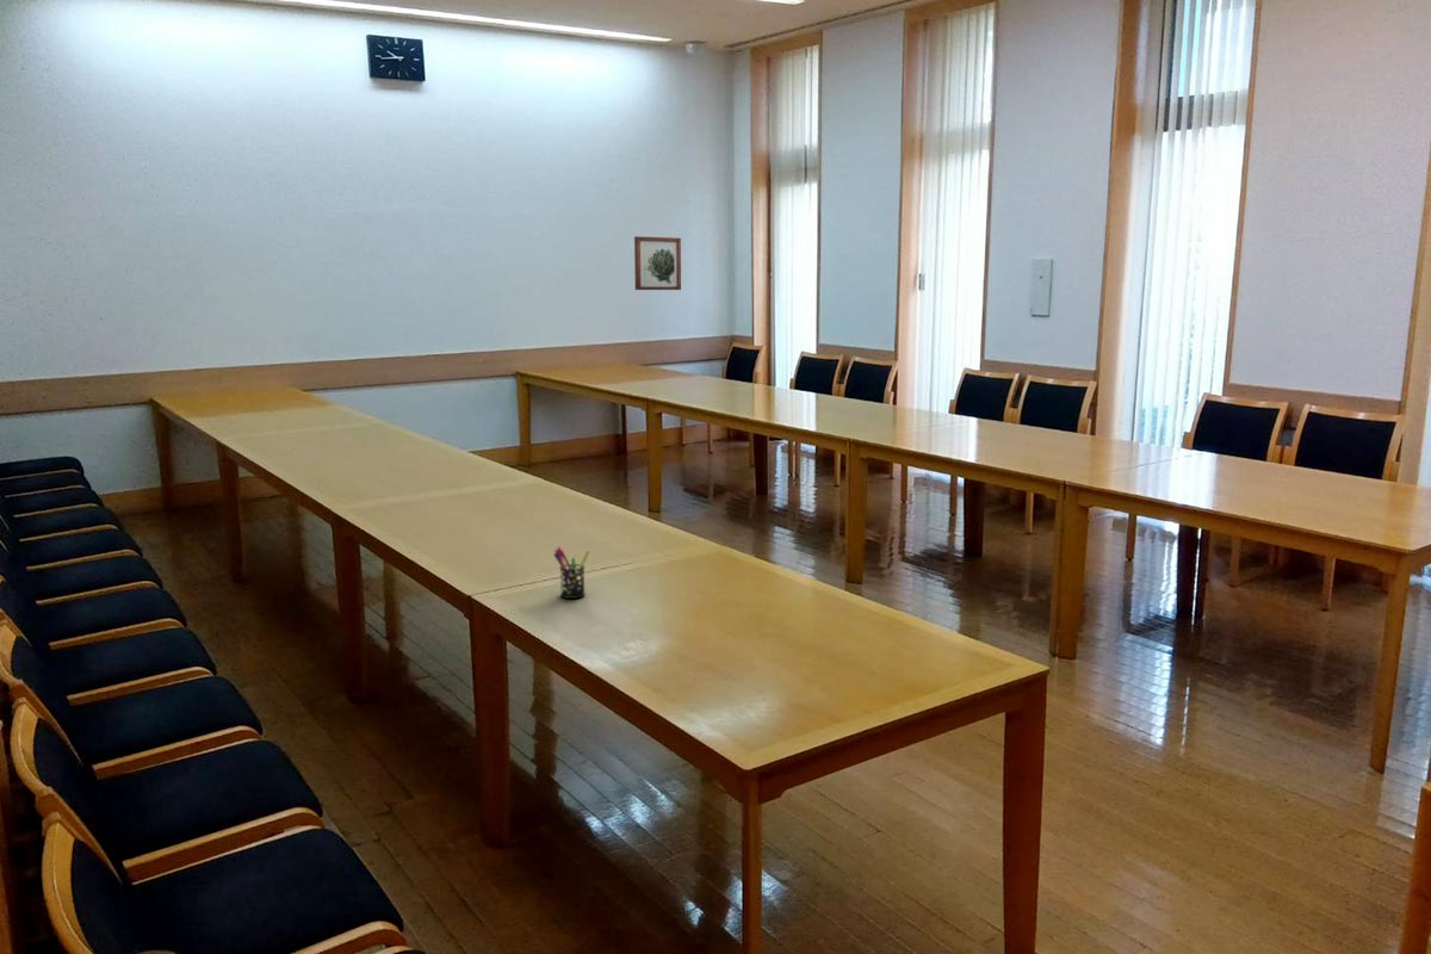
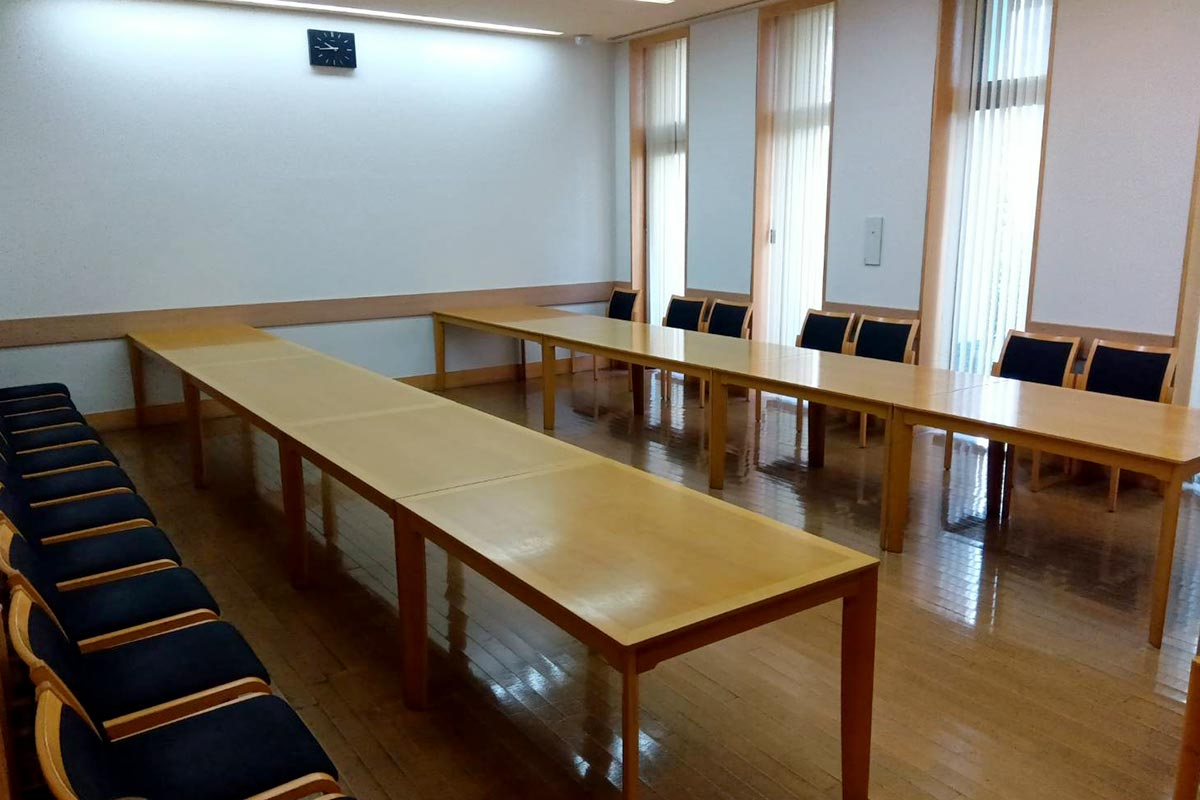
- pen holder [552,546,590,600]
- wall art [633,235,682,291]
